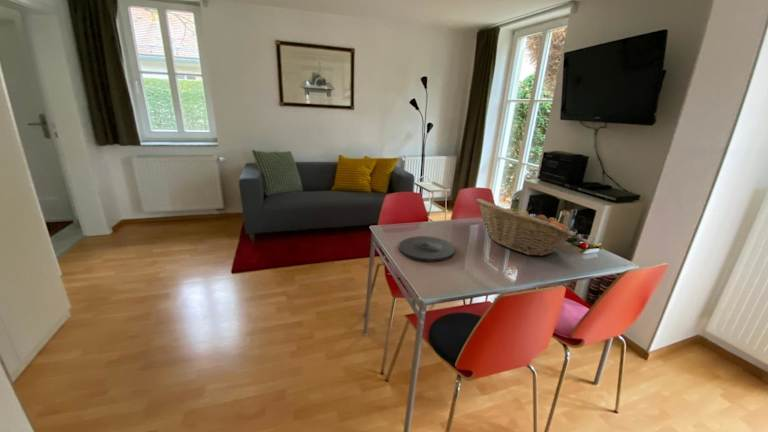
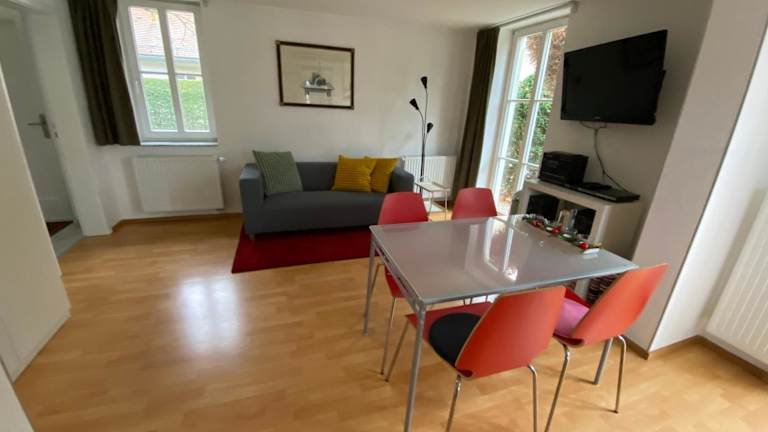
- plate [398,235,456,263]
- fruit basket [475,198,576,257]
